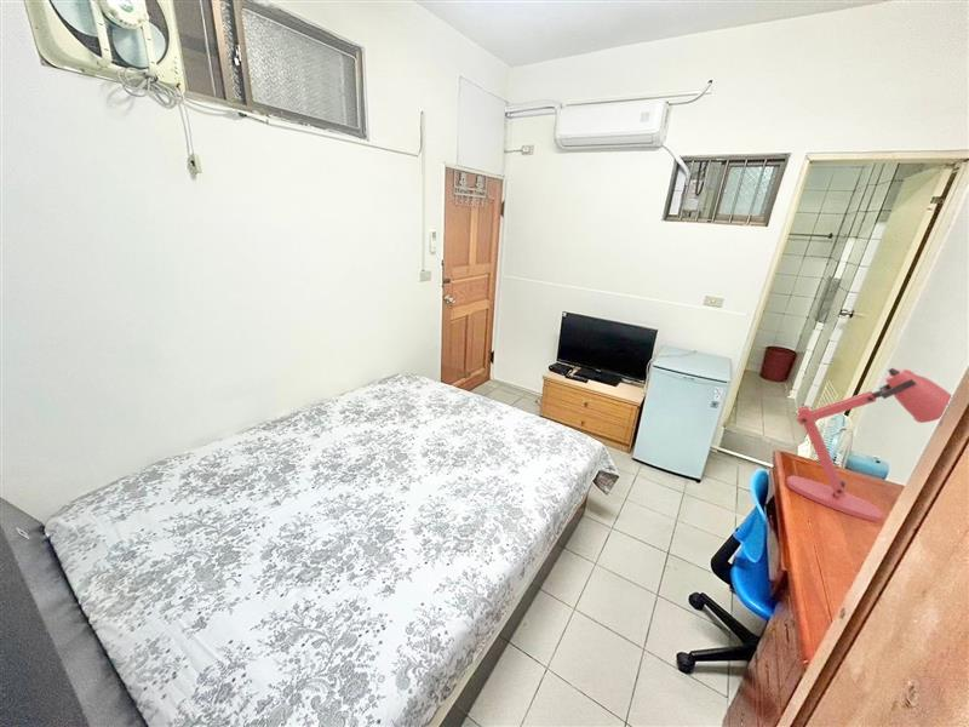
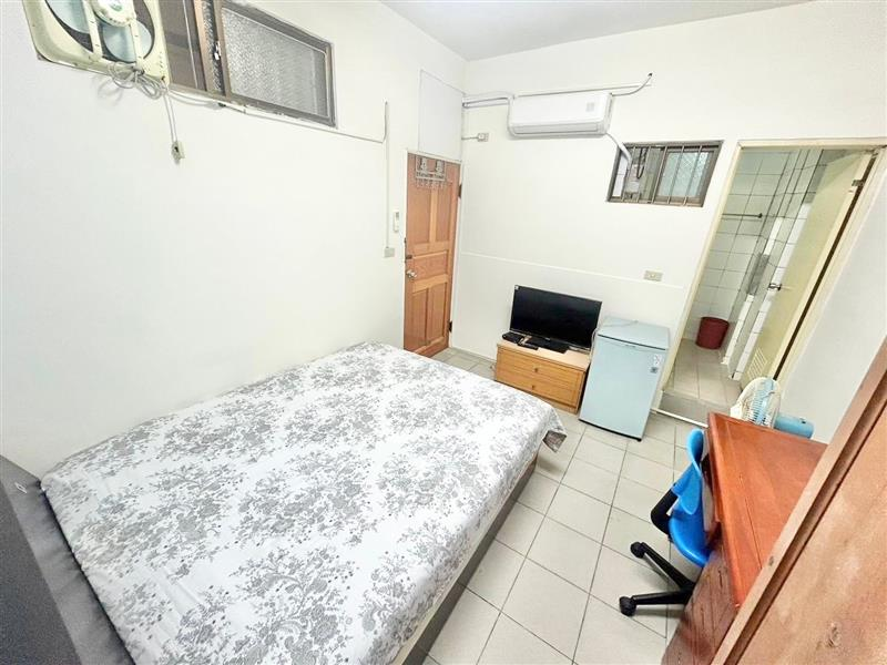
- desk lamp [785,367,953,523]
